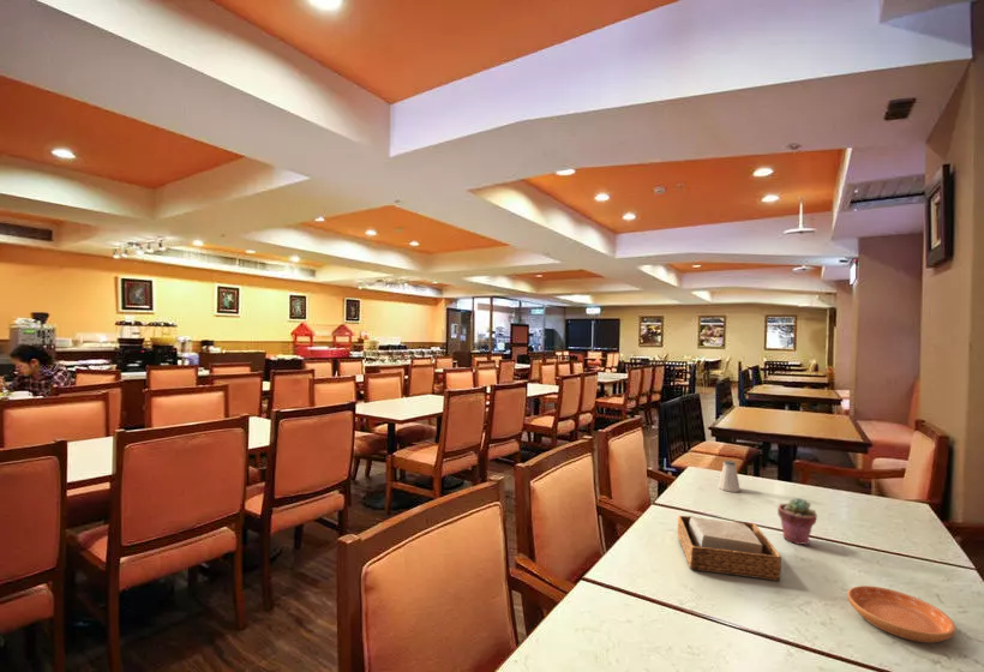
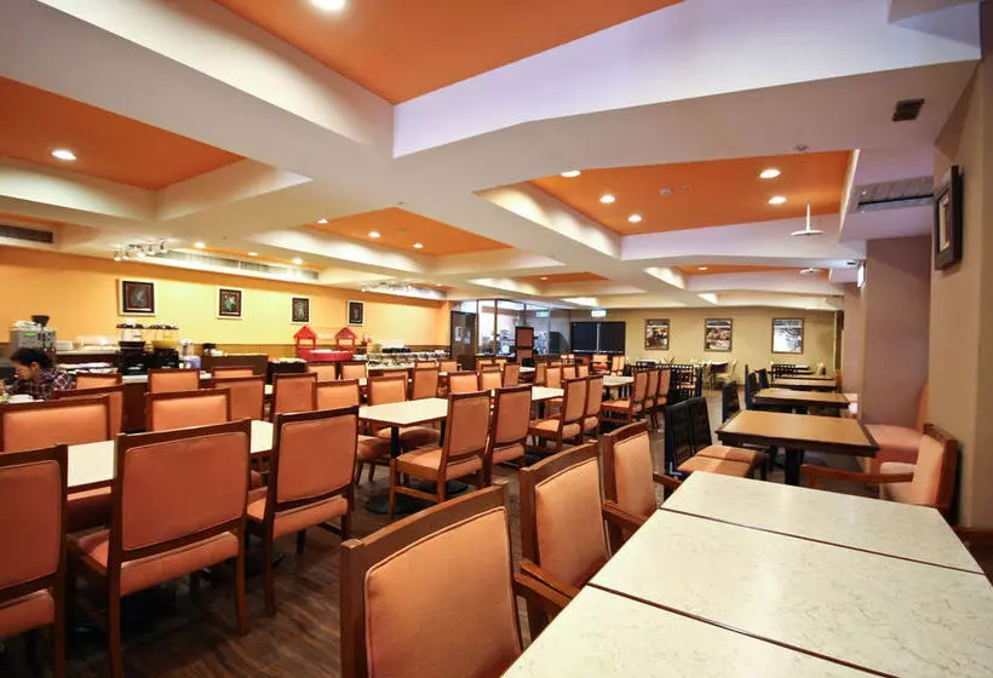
- saltshaker [716,460,742,493]
- potted succulent [776,497,818,546]
- napkin holder [676,515,782,582]
- saucer [846,584,956,644]
